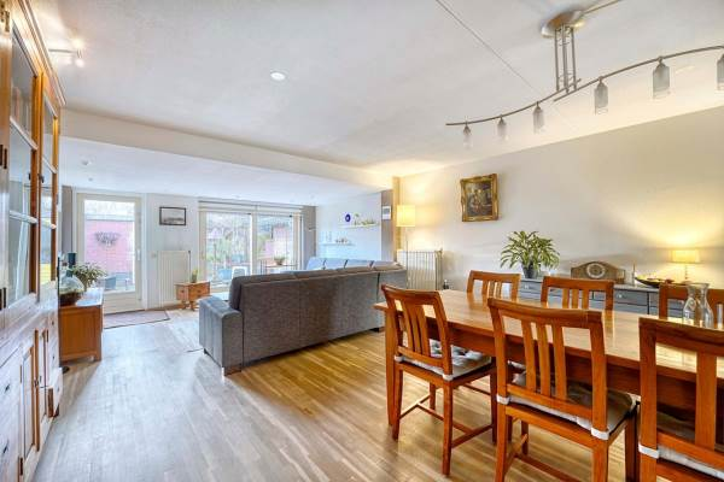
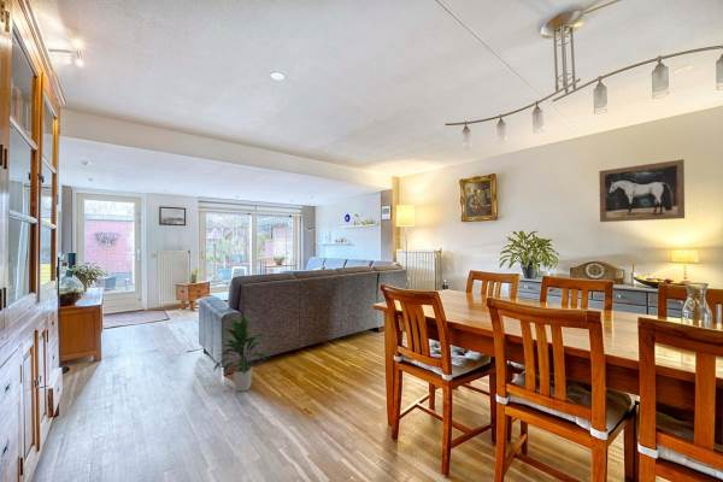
+ indoor plant [212,317,271,392]
+ wall art [598,158,686,223]
